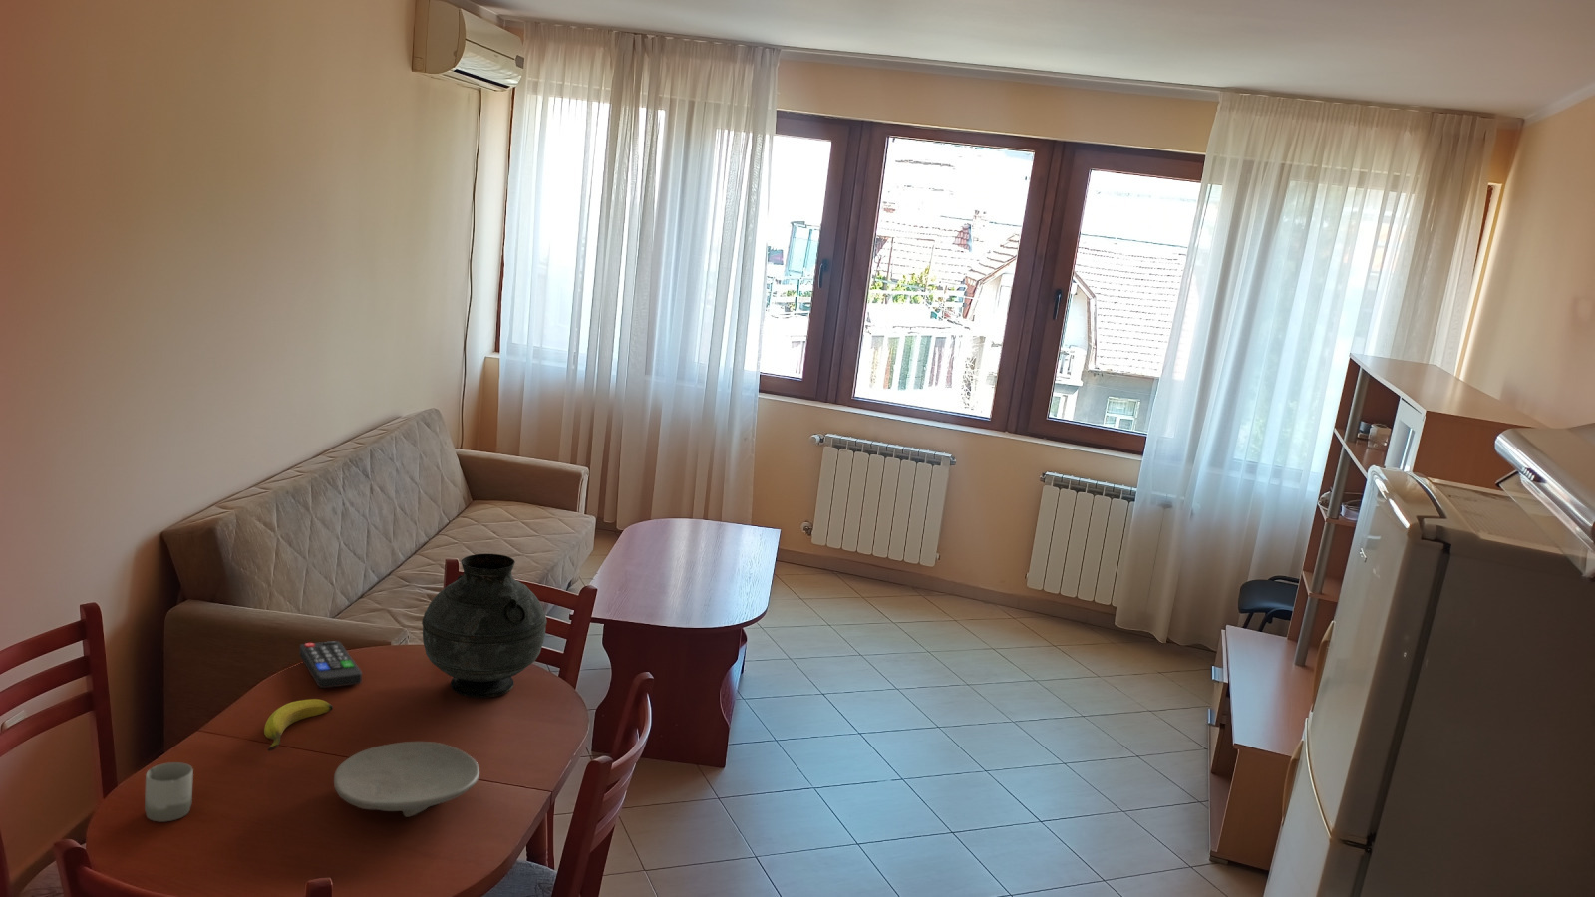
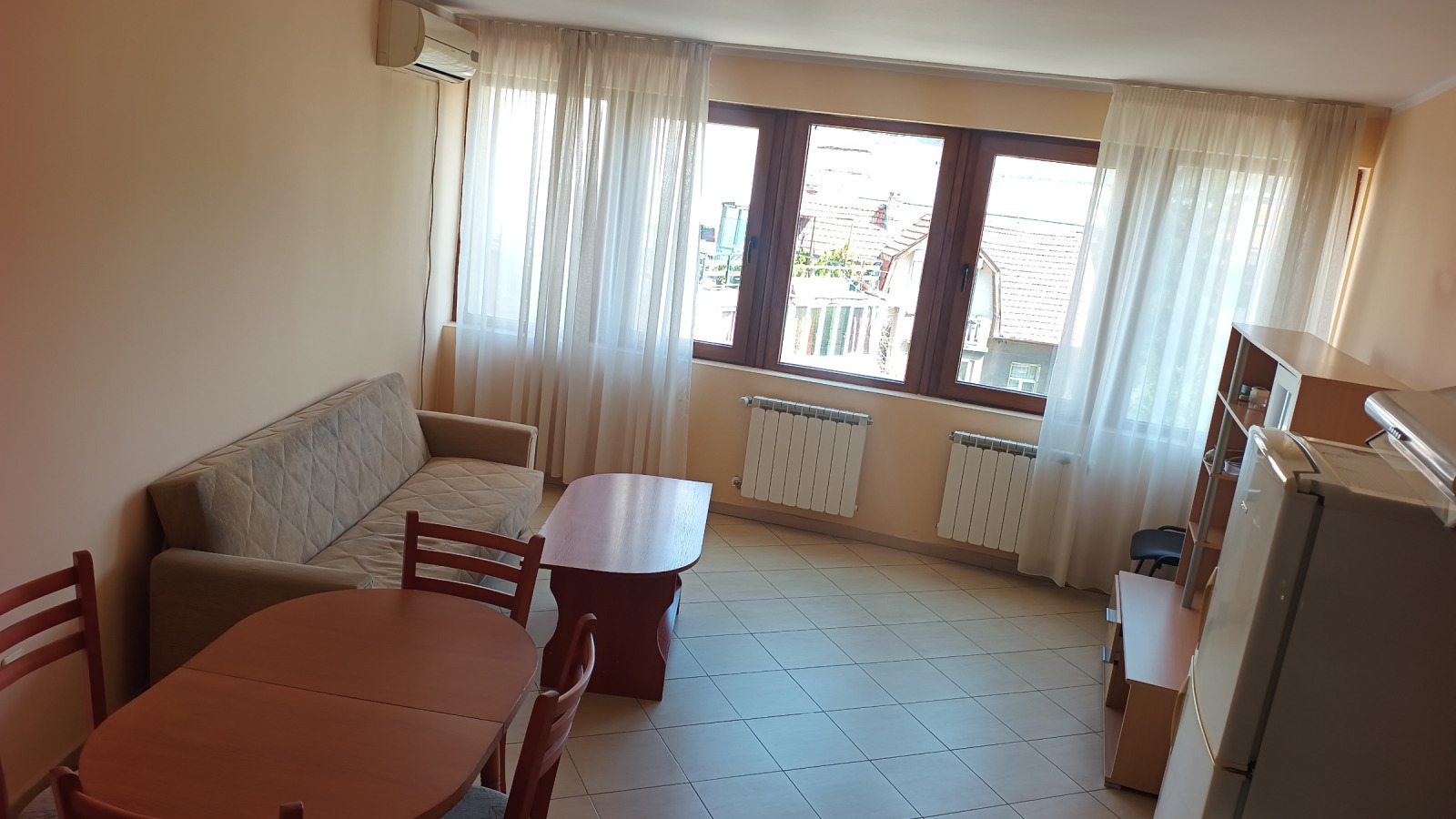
- banana [263,698,334,752]
- cup [144,761,194,823]
- vase [421,552,549,699]
- bowl [333,740,481,818]
- remote control [298,640,363,689]
